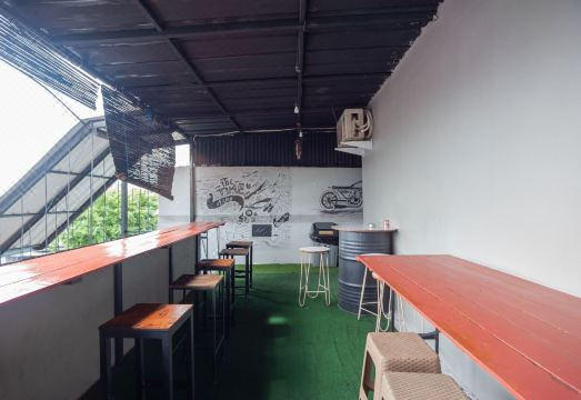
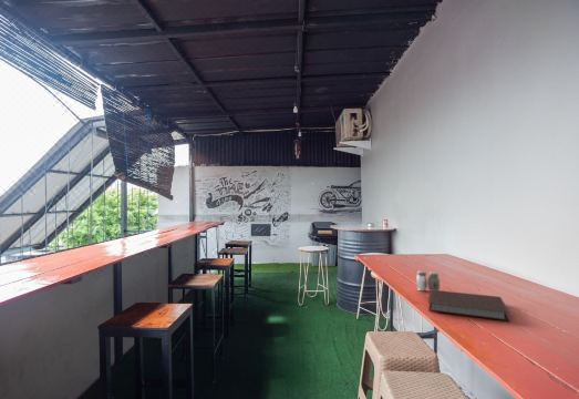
+ salt and pepper shaker [415,270,441,293]
+ notebook [427,289,510,323]
